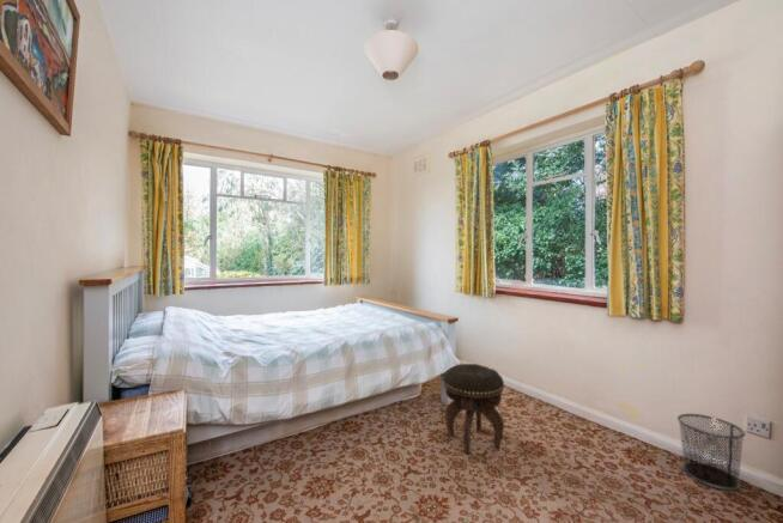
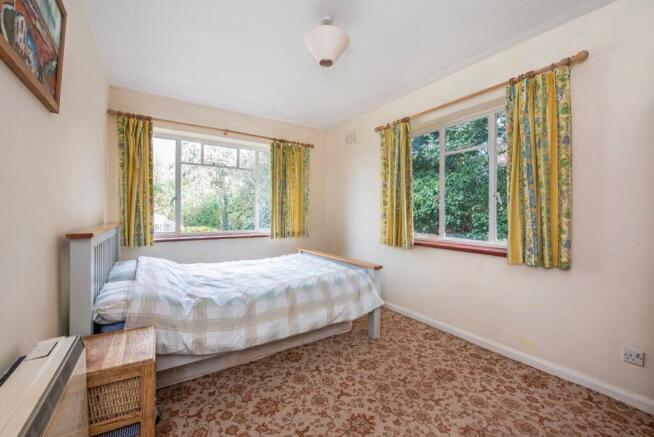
- waste bin [676,413,746,491]
- footstool [442,363,505,455]
